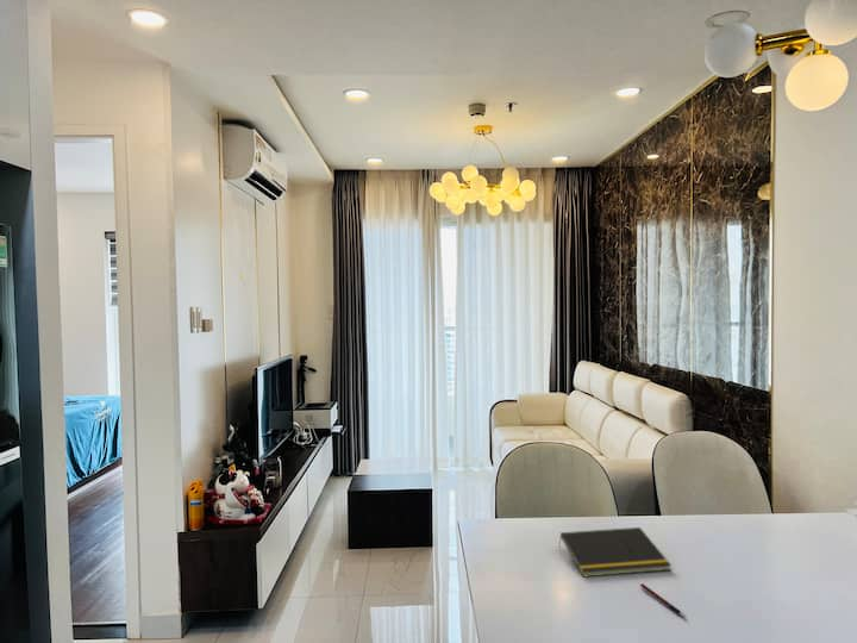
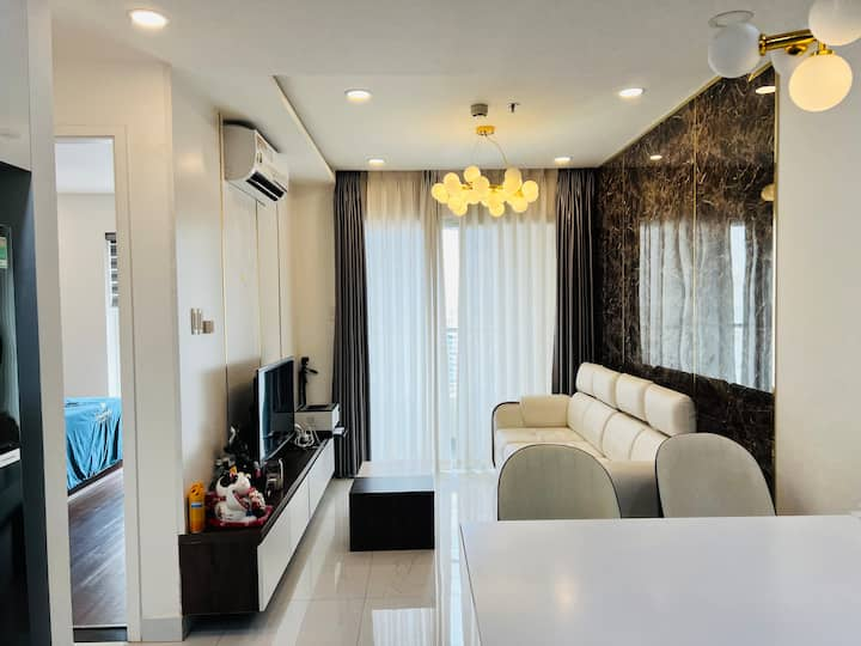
- notepad [557,526,673,578]
- pen [639,582,688,619]
